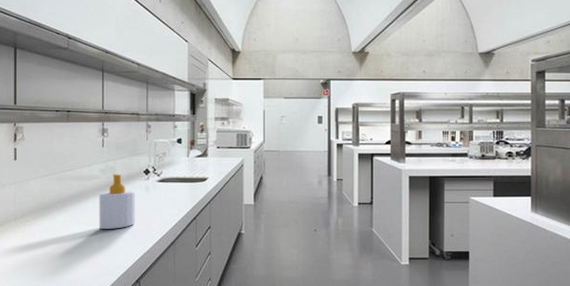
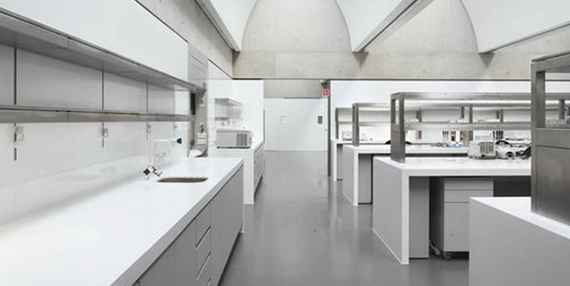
- soap bottle [99,173,136,230]
